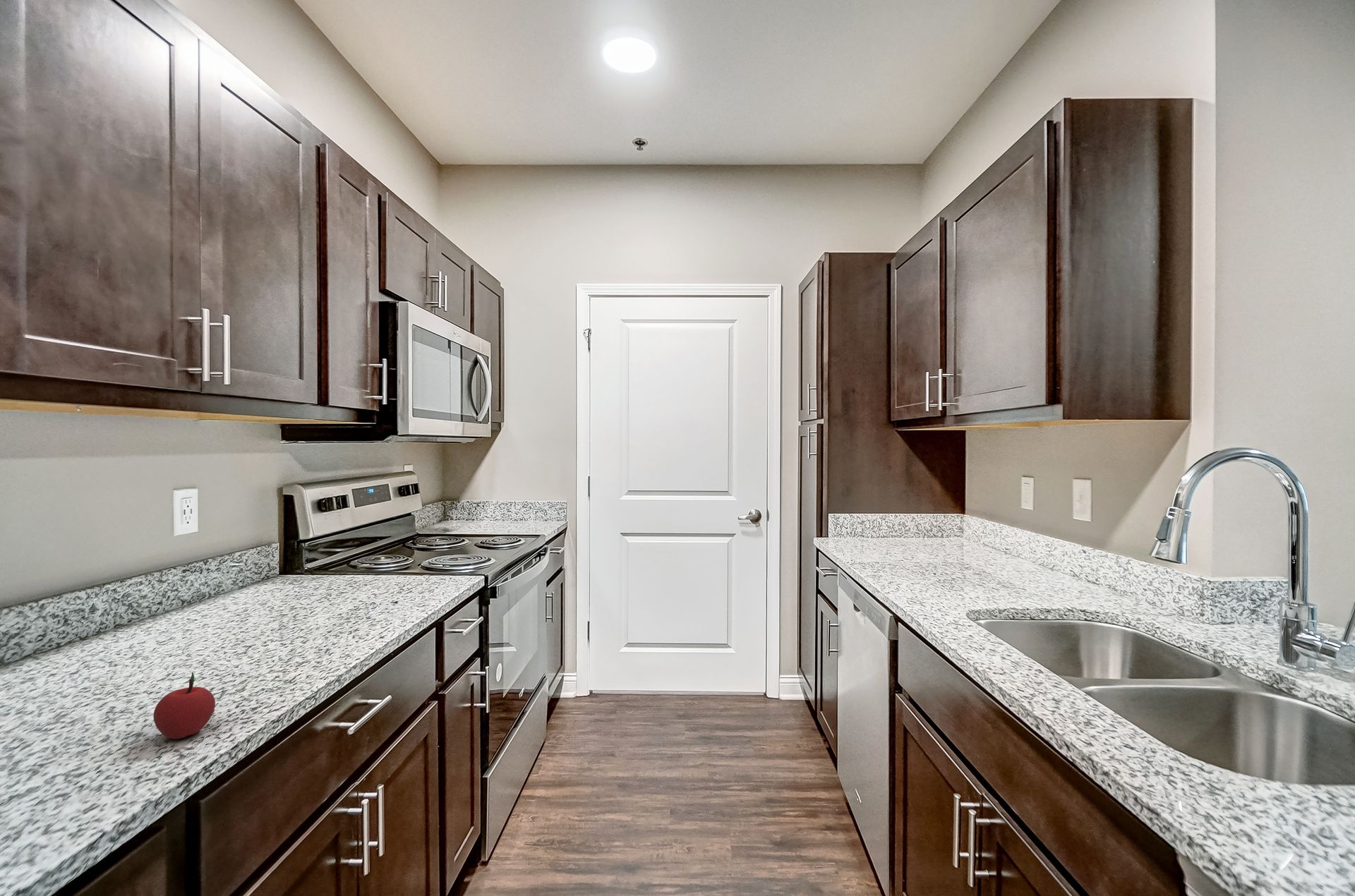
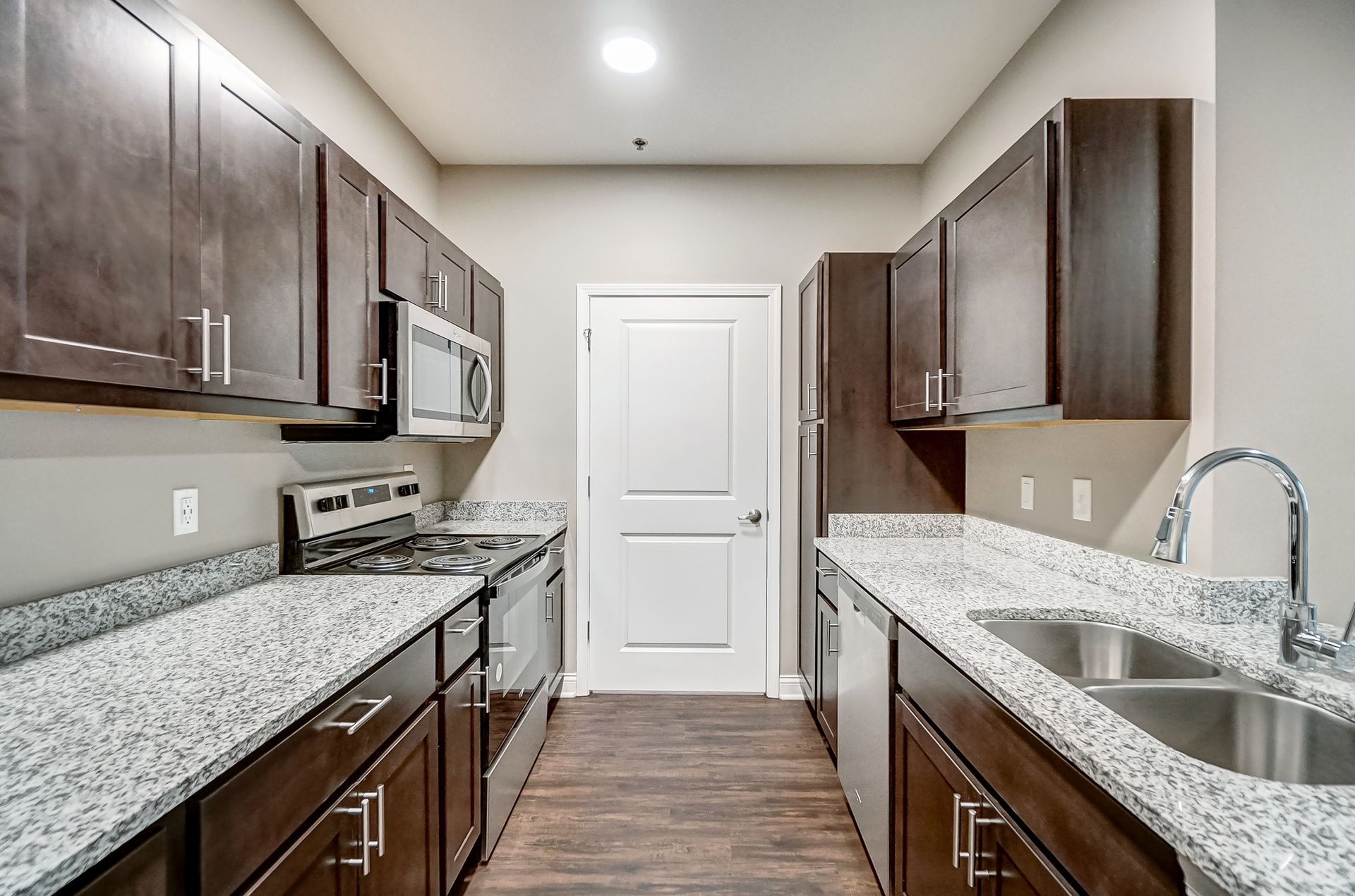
- apple [153,672,216,740]
